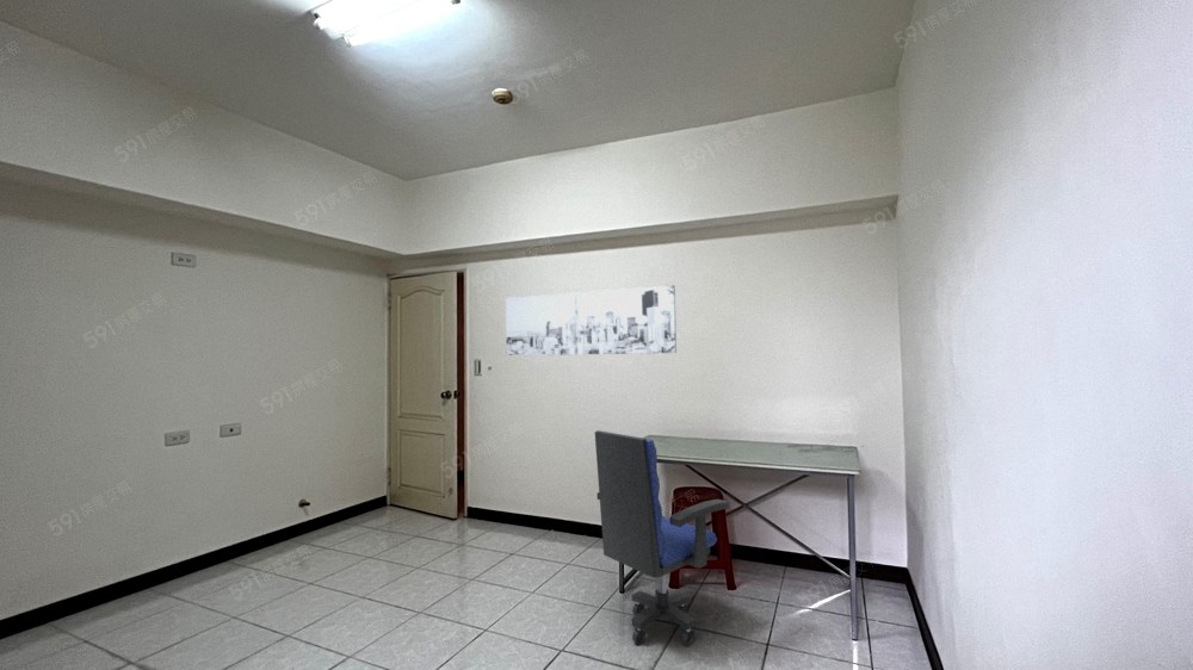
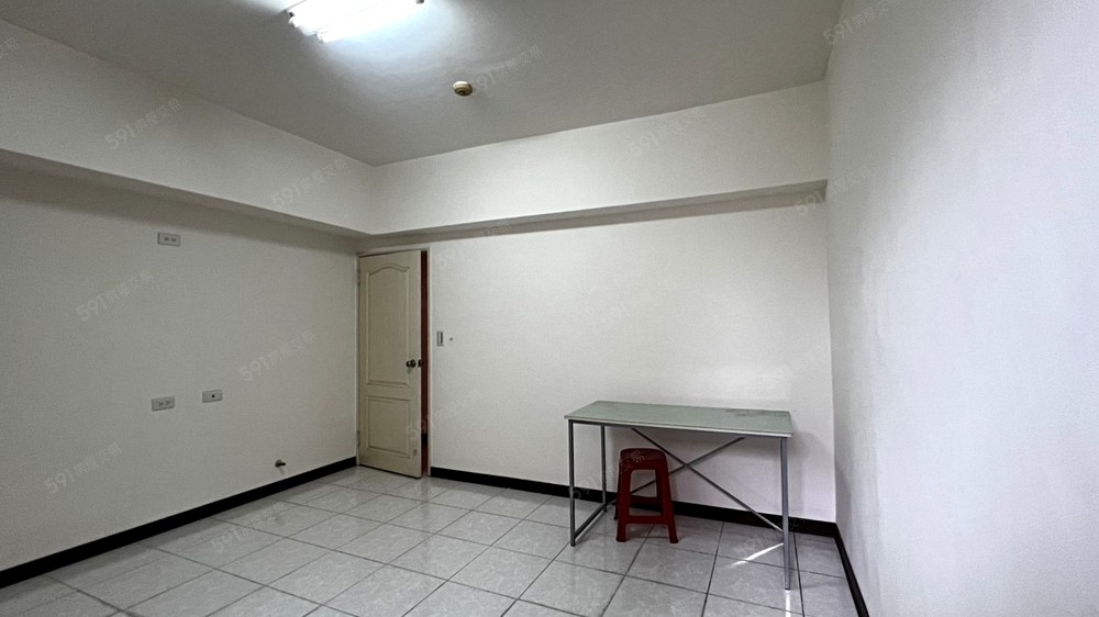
- wall art [505,284,678,356]
- office chair [594,429,730,647]
